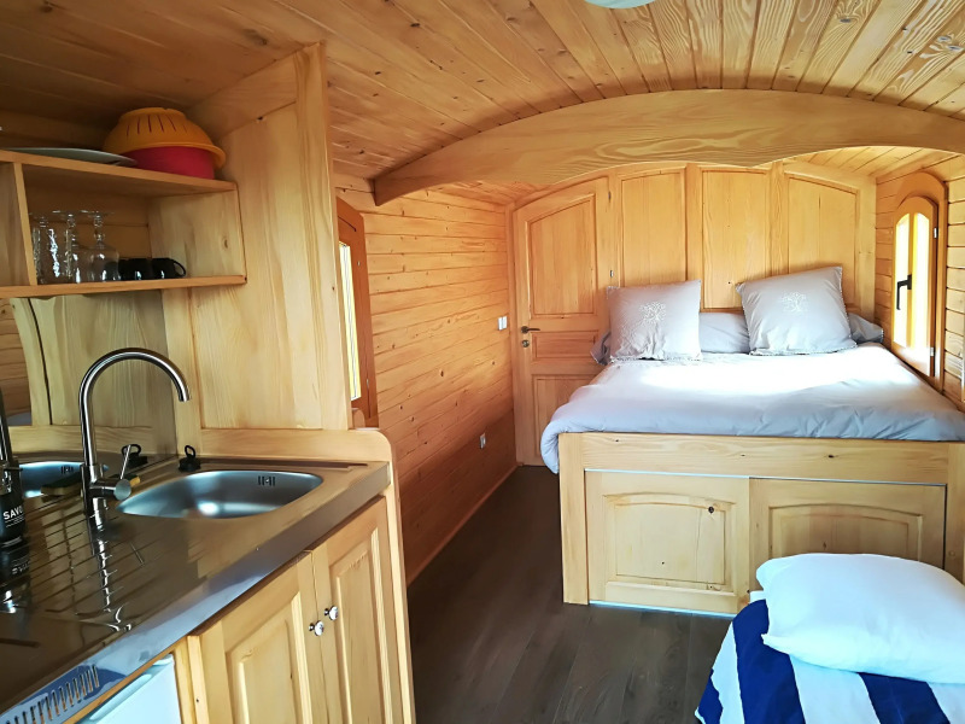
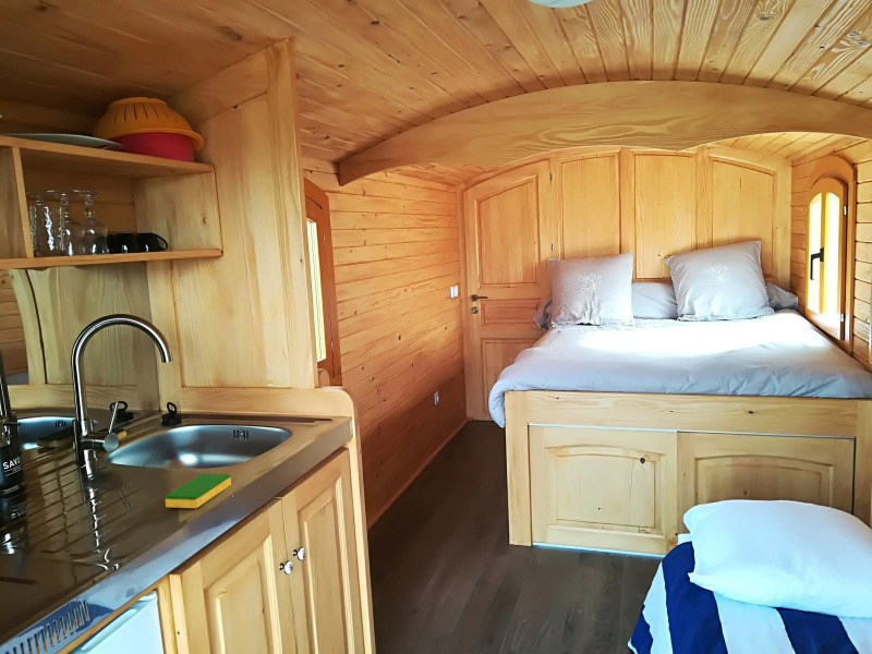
+ dish sponge [164,473,232,509]
